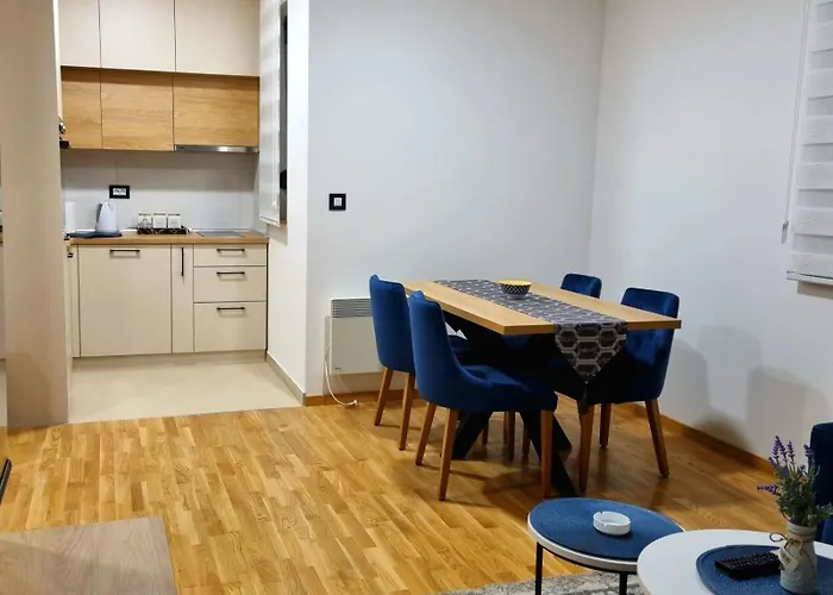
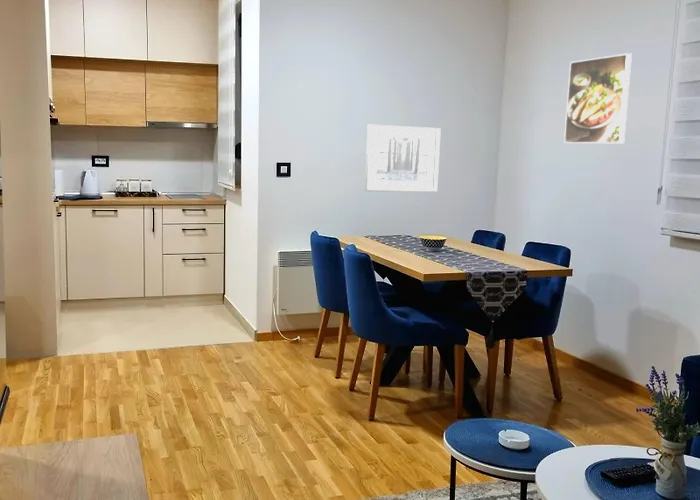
+ wall art [364,124,442,193]
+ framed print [563,52,633,144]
